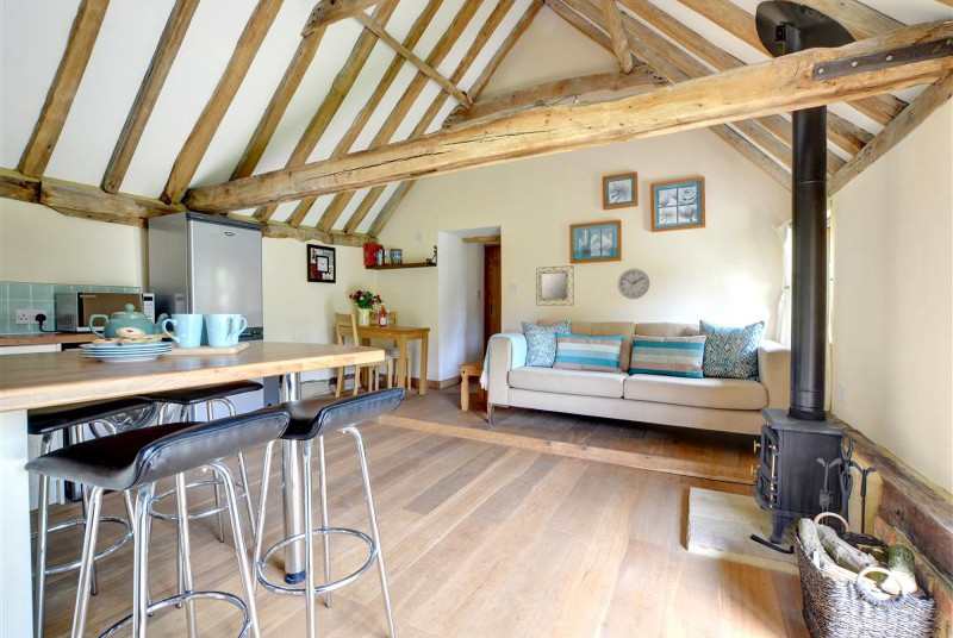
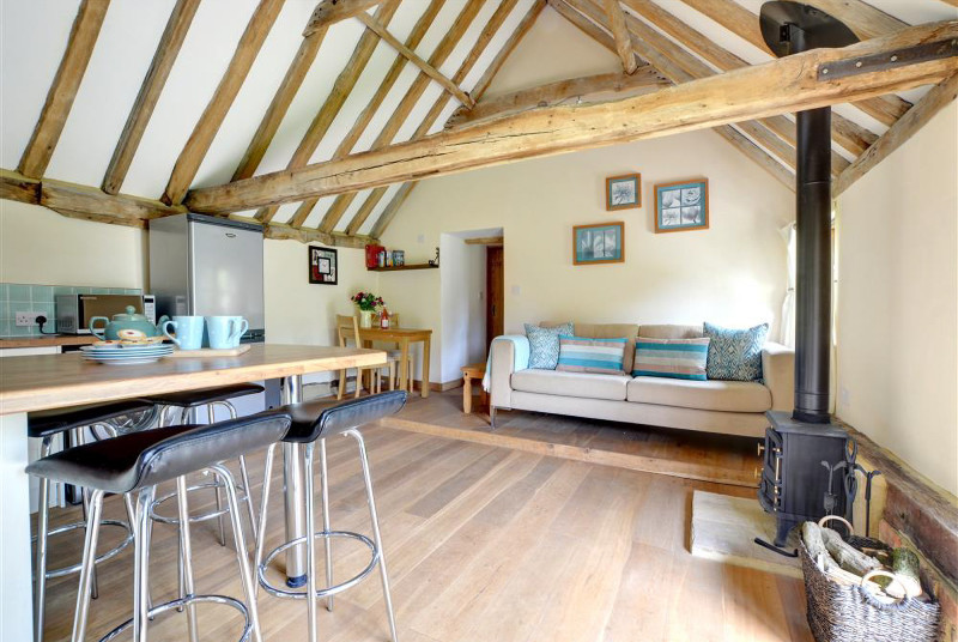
- wall clock [616,267,650,300]
- home mirror [535,264,575,307]
